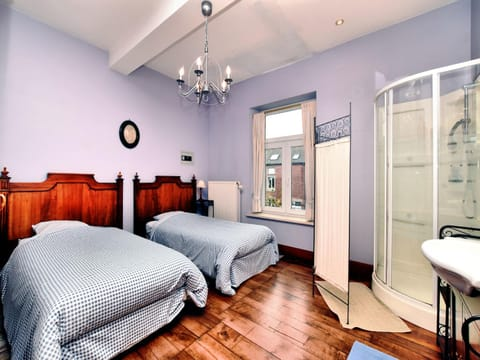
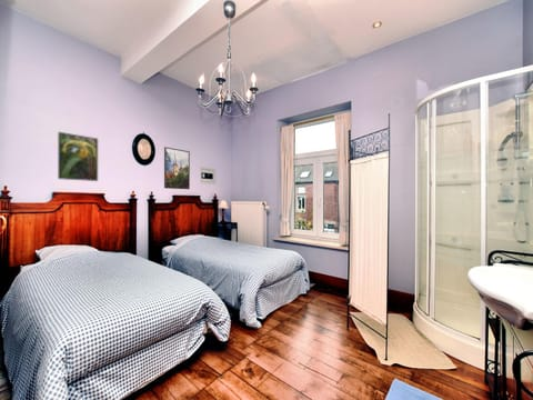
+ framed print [57,131,99,182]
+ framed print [163,146,191,190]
